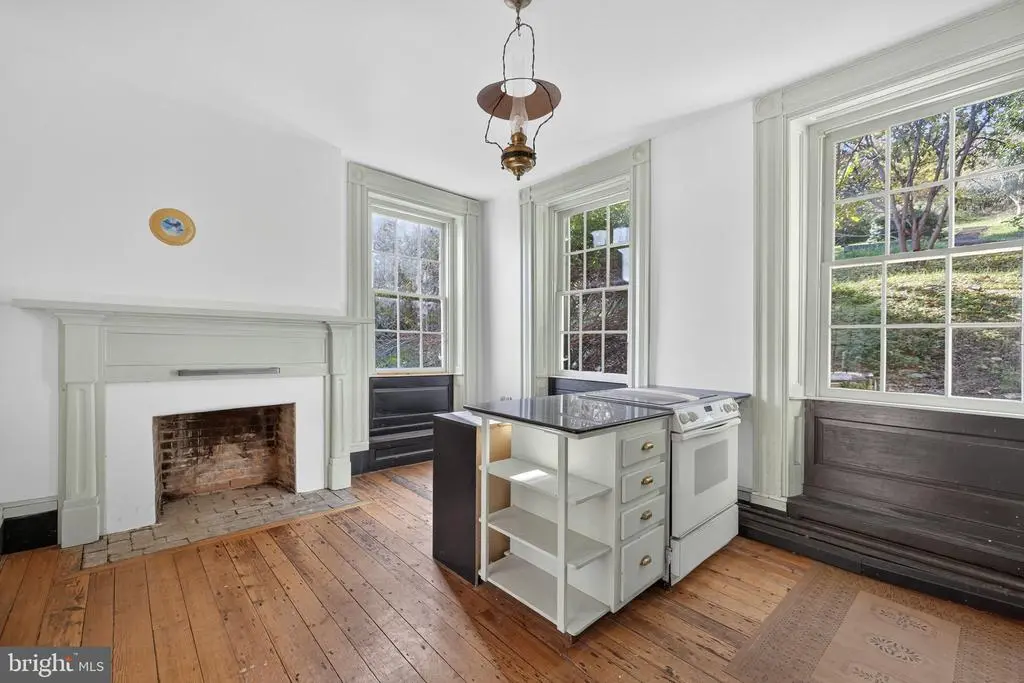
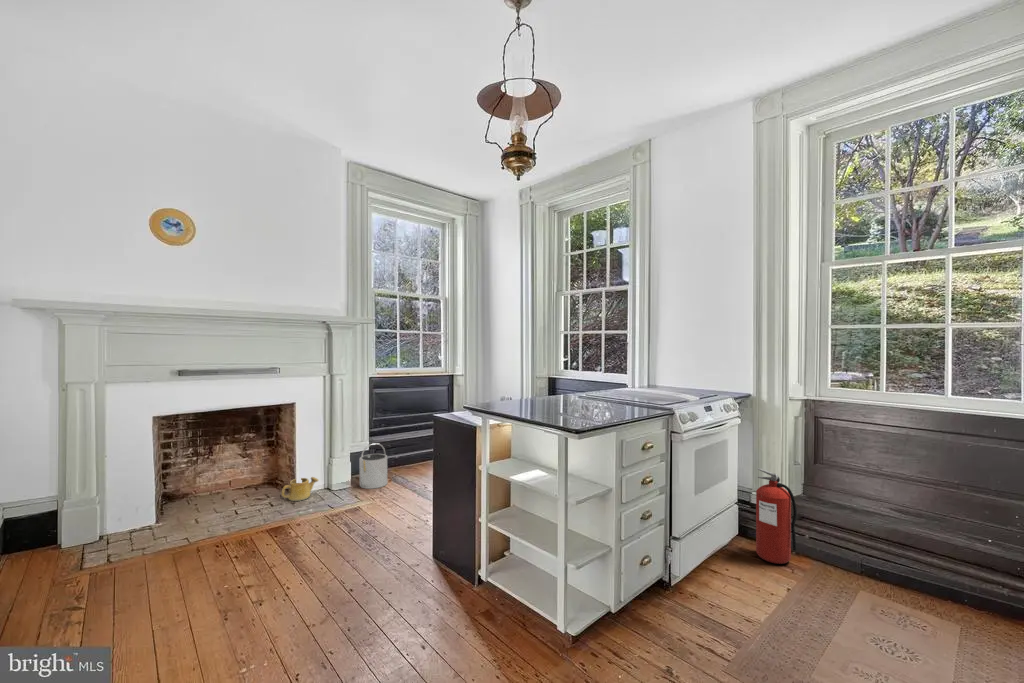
+ bucket [359,442,388,490]
+ watering can [281,476,320,502]
+ fire extinguisher [755,467,798,565]
